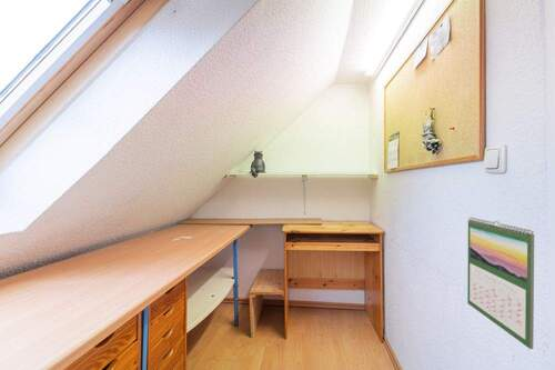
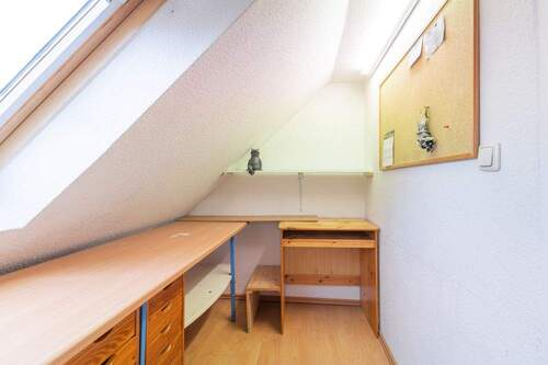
- calendar [466,217,535,350]
